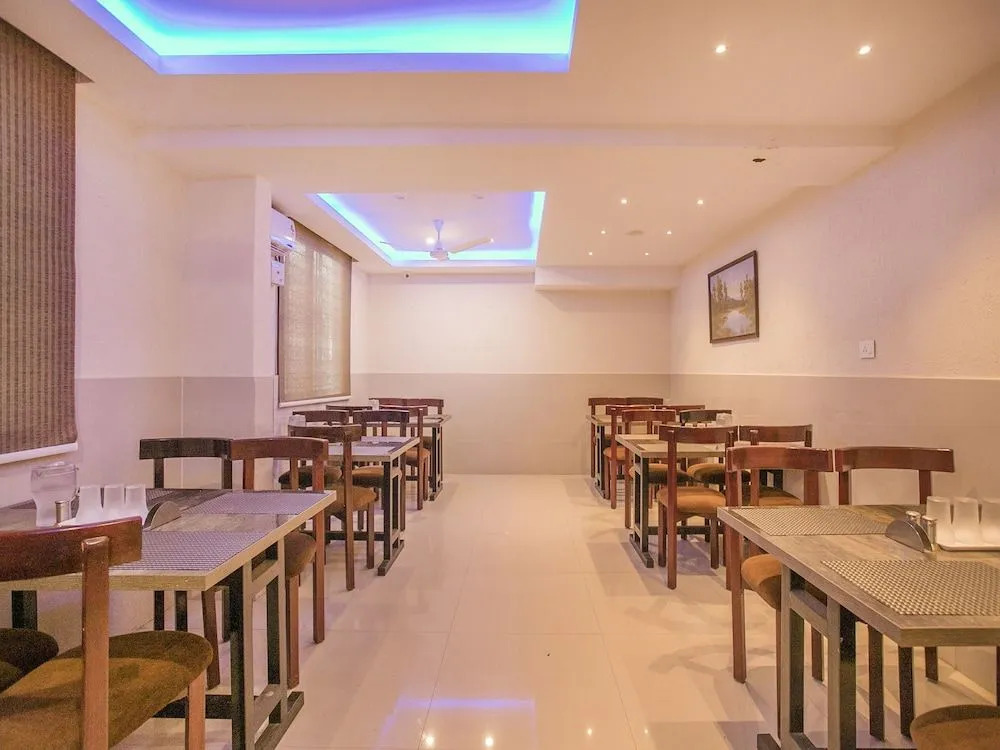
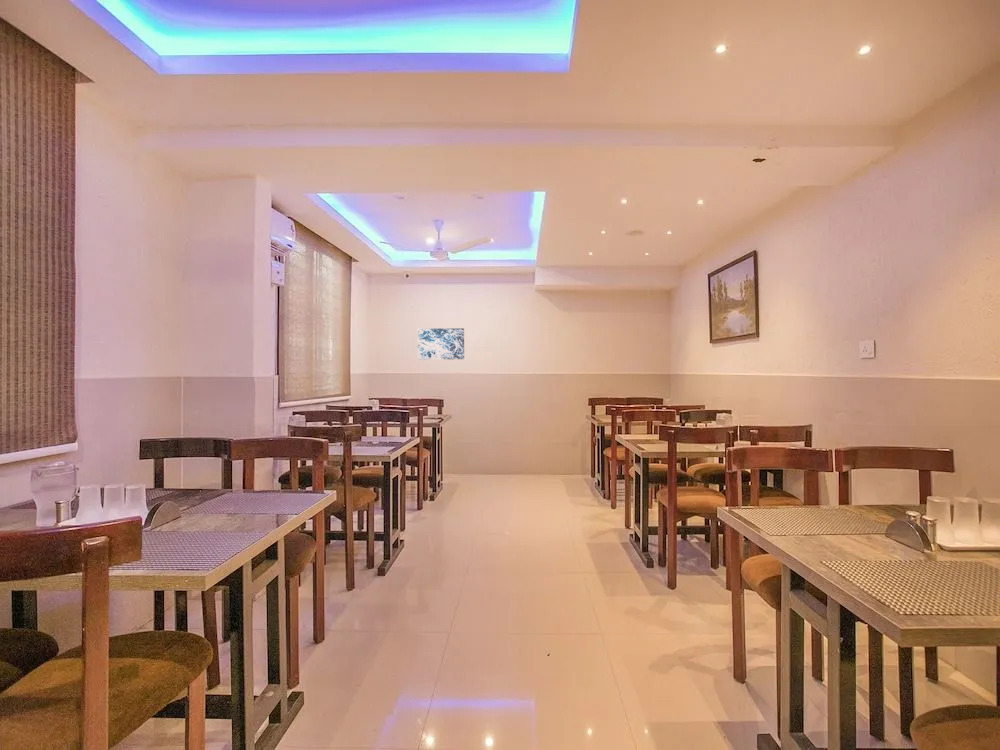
+ wall art [417,327,465,361]
